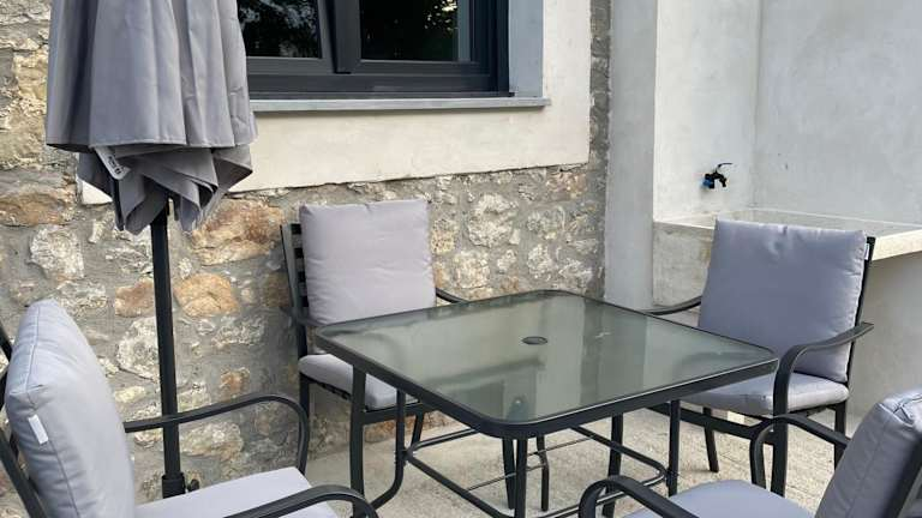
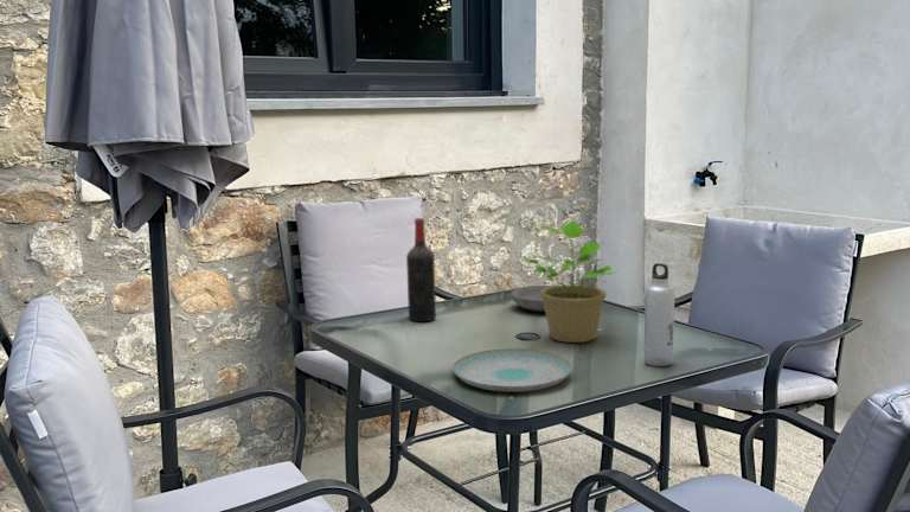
+ bowl [510,284,555,313]
+ wine bottle [405,217,437,322]
+ potted plant [523,220,616,344]
+ plate [451,347,573,393]
+ water bottle [643,262,675,367]
